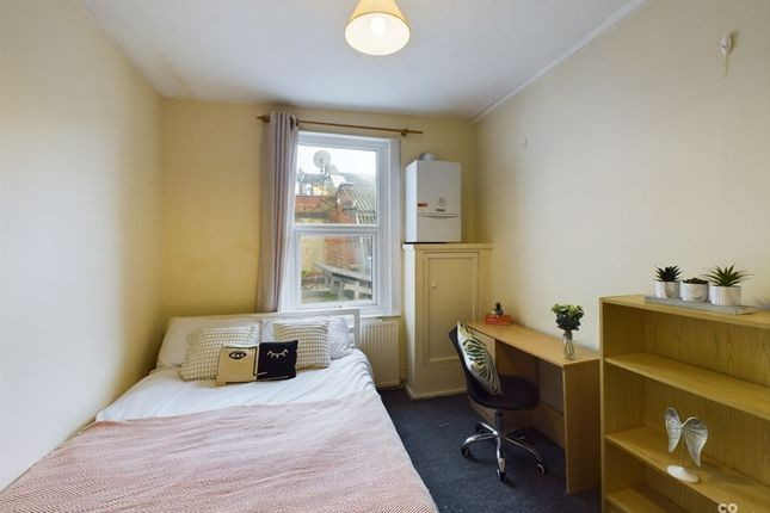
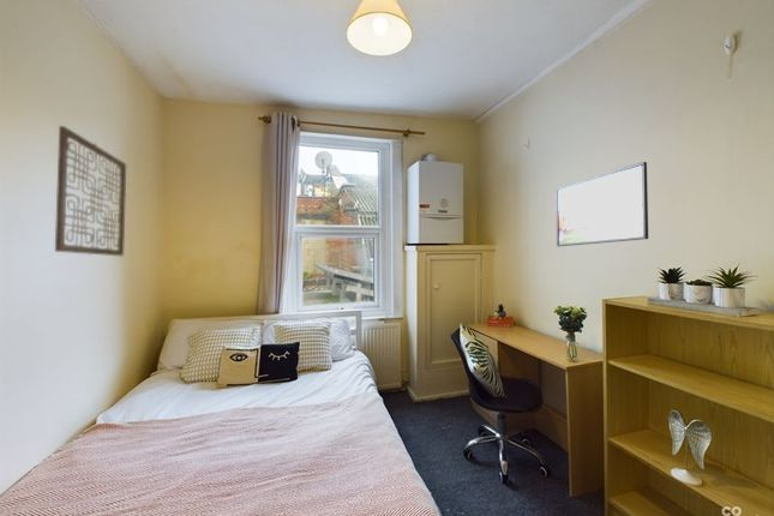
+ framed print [554,161,649,247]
+ wall art [54,125,127,257]
